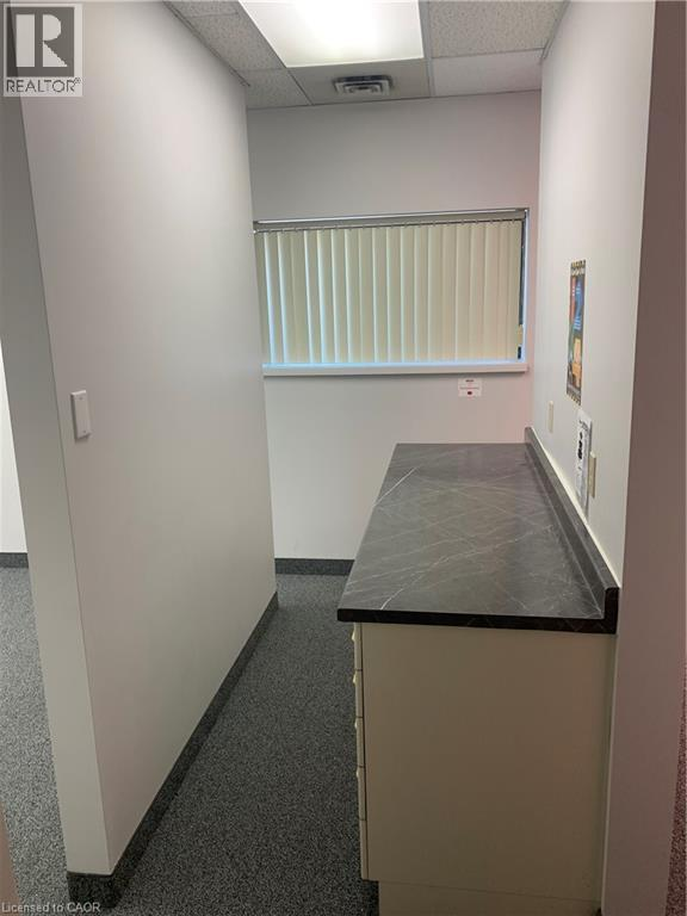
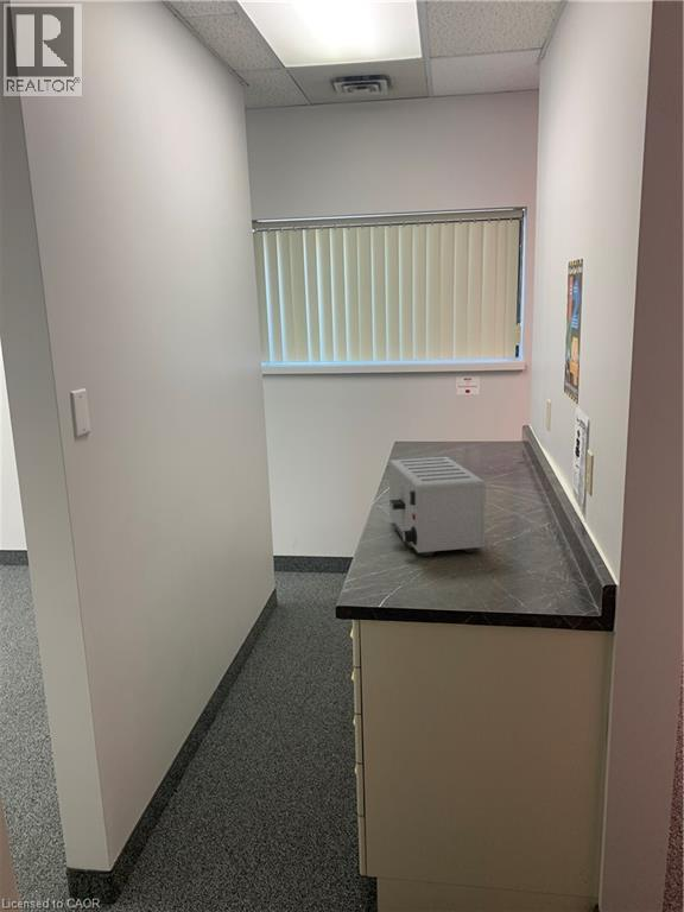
+ toaster [388,456,487,557]
